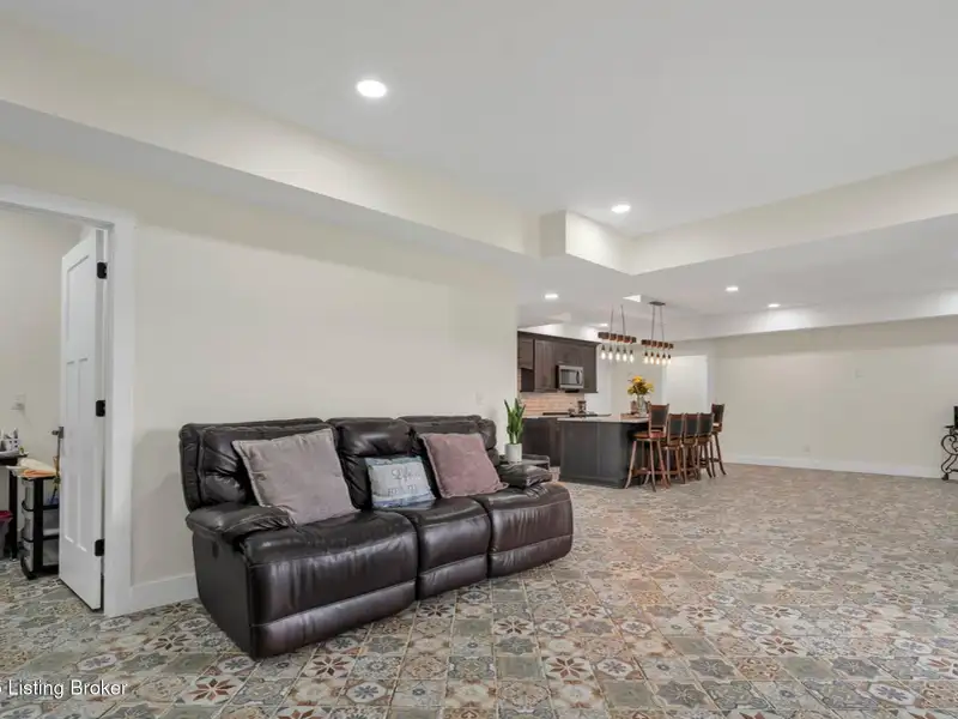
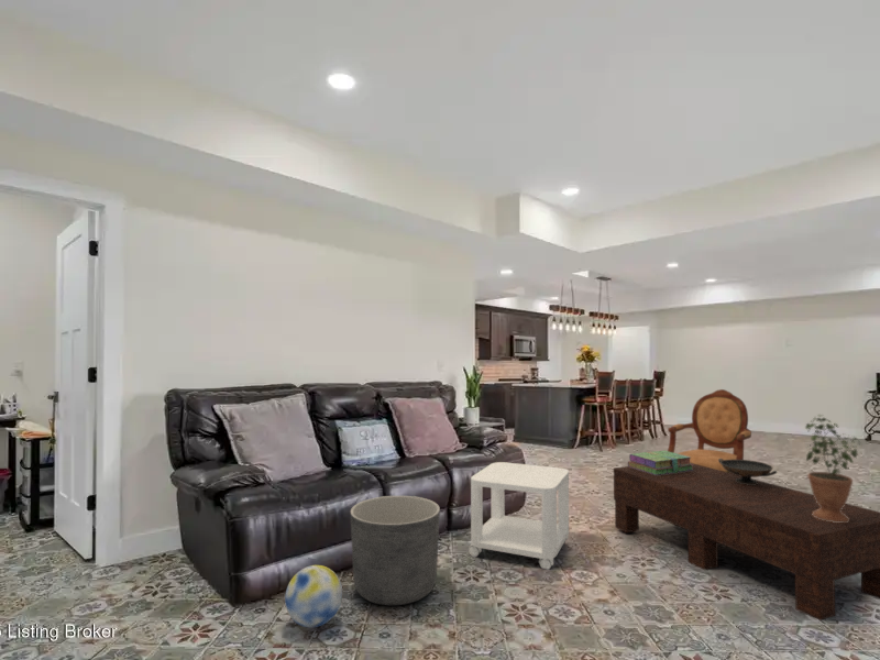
+ coffee table [613,463,880,622]
+ potted plant [804,414,864,522]
+ planter [350,495,441,606]
+ ball [284,564,343,629]
+ decorative bowl [718,459,778,485]
+ side table [468,461,570,571]
+ stack of books [627,450,693,475]
+ armchair [667,388,752,474]
